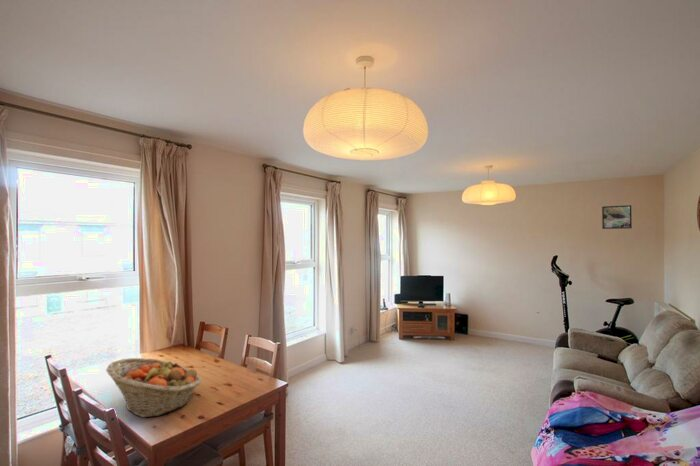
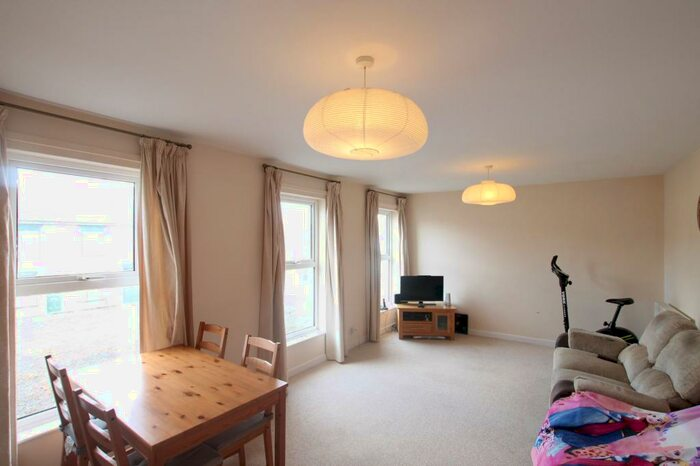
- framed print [601,204,633,230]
- fruit basket [105,357,202,419]
